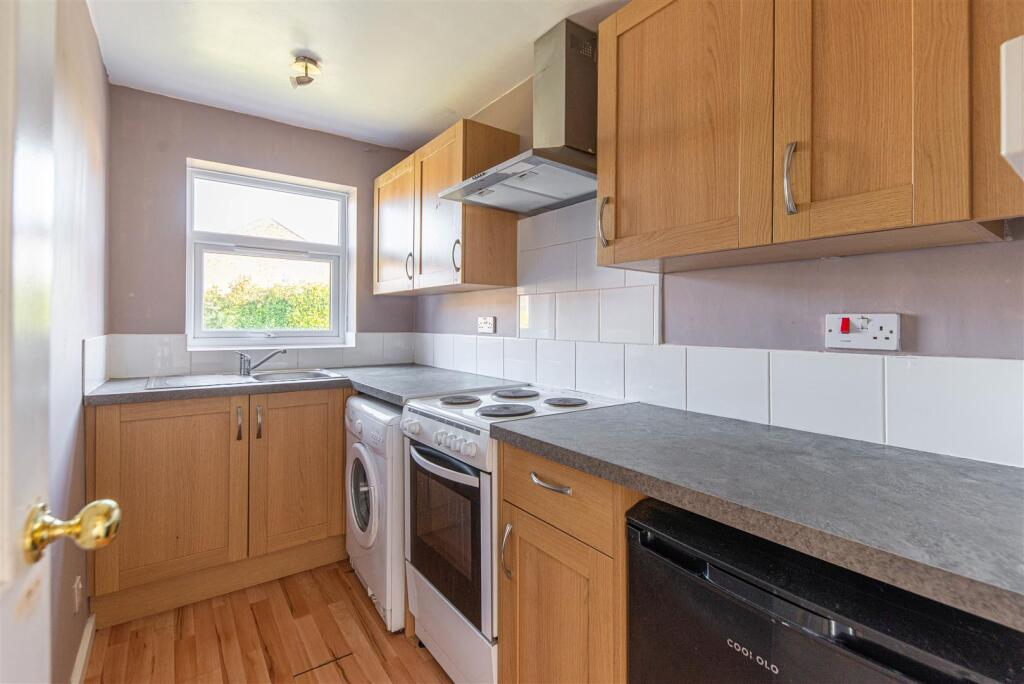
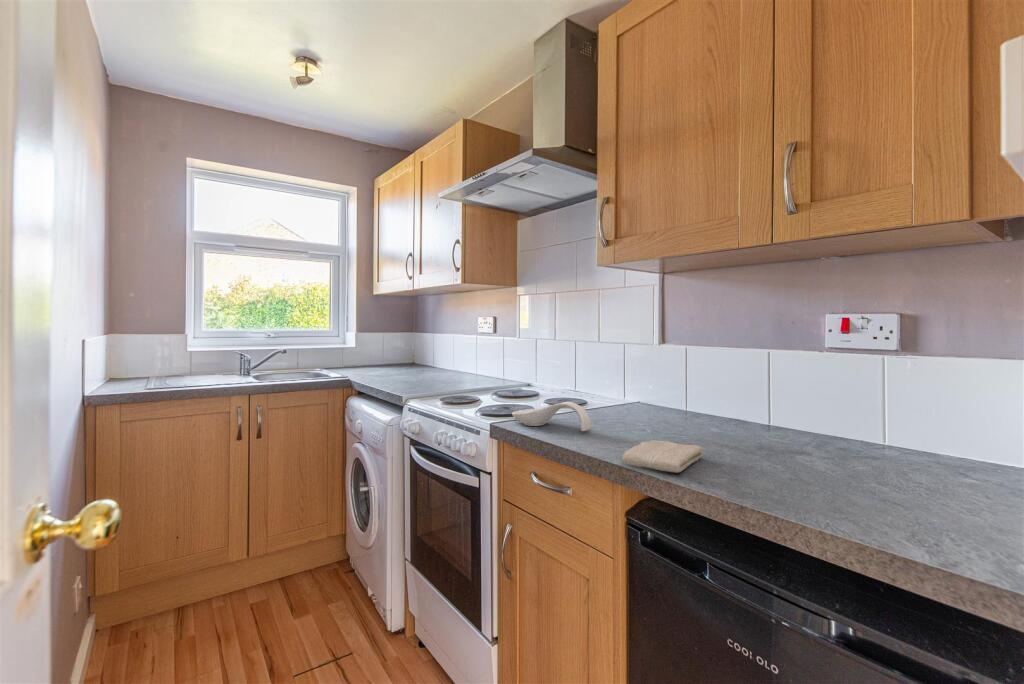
+ spoon rest [511,401,593,432]
+ washcloth [621,439,704,474]
